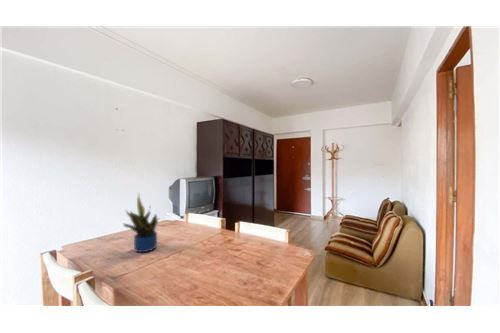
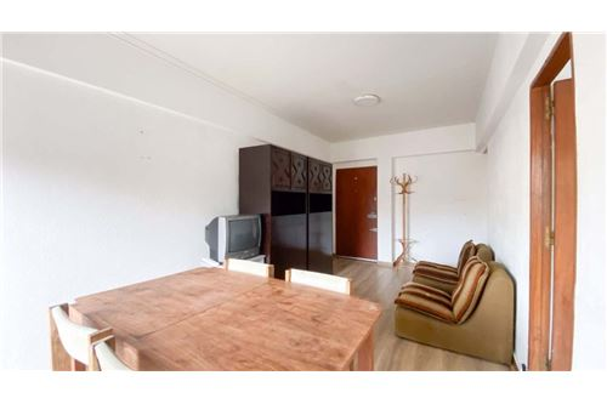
- potted plant [122,192,159,253]
